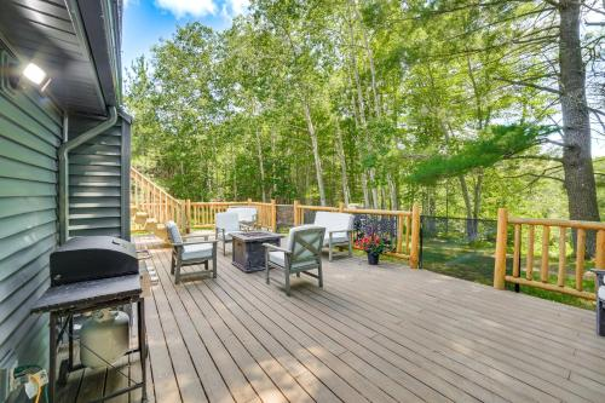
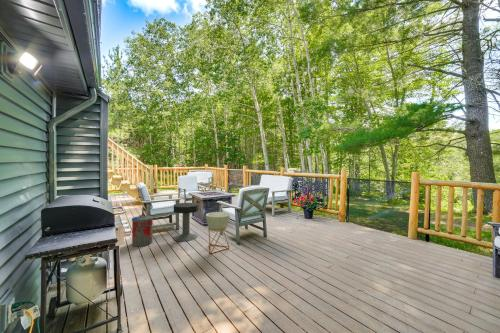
+ side table [173,202,200,242]
+ trash can [131,213,154,247]
+ planter [205,211,231,254]
